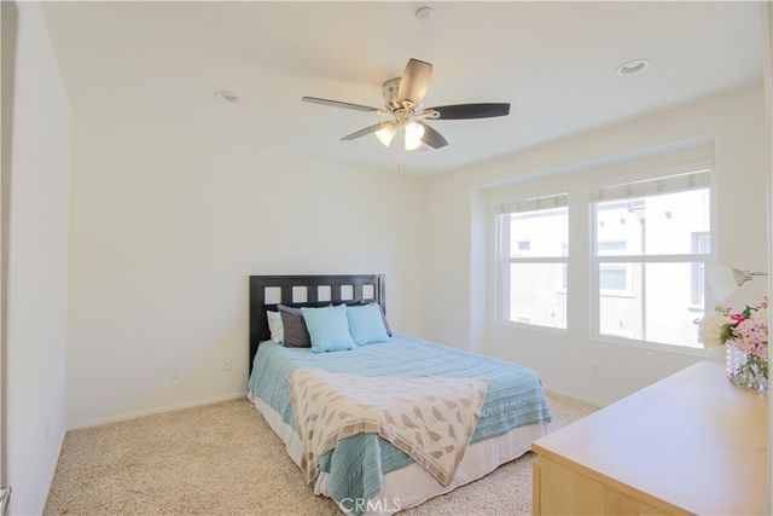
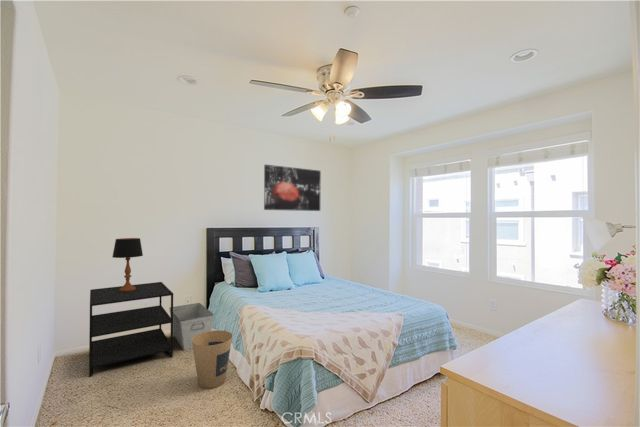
+ table lamp [112,237,144,292]
+ storage bin [168,302,215,351]
+ wall art [263,164,322,212]
+ trash can [191,329,233,390]
+ side table [88,281,174,378]
